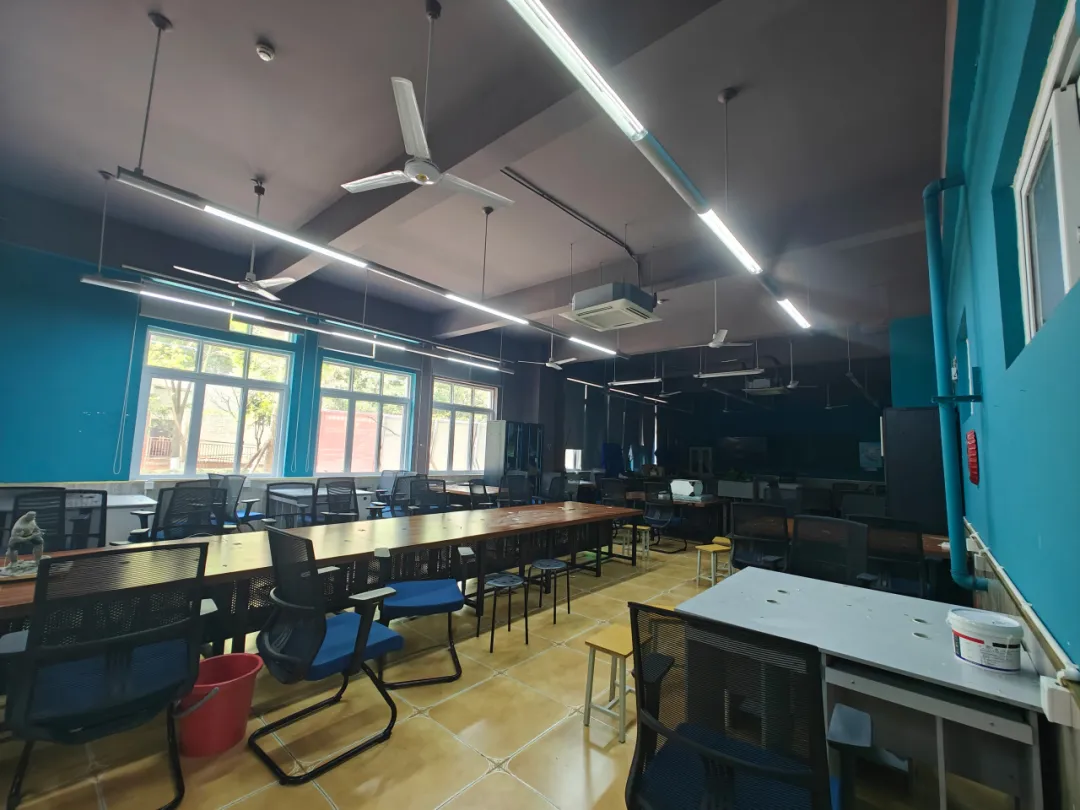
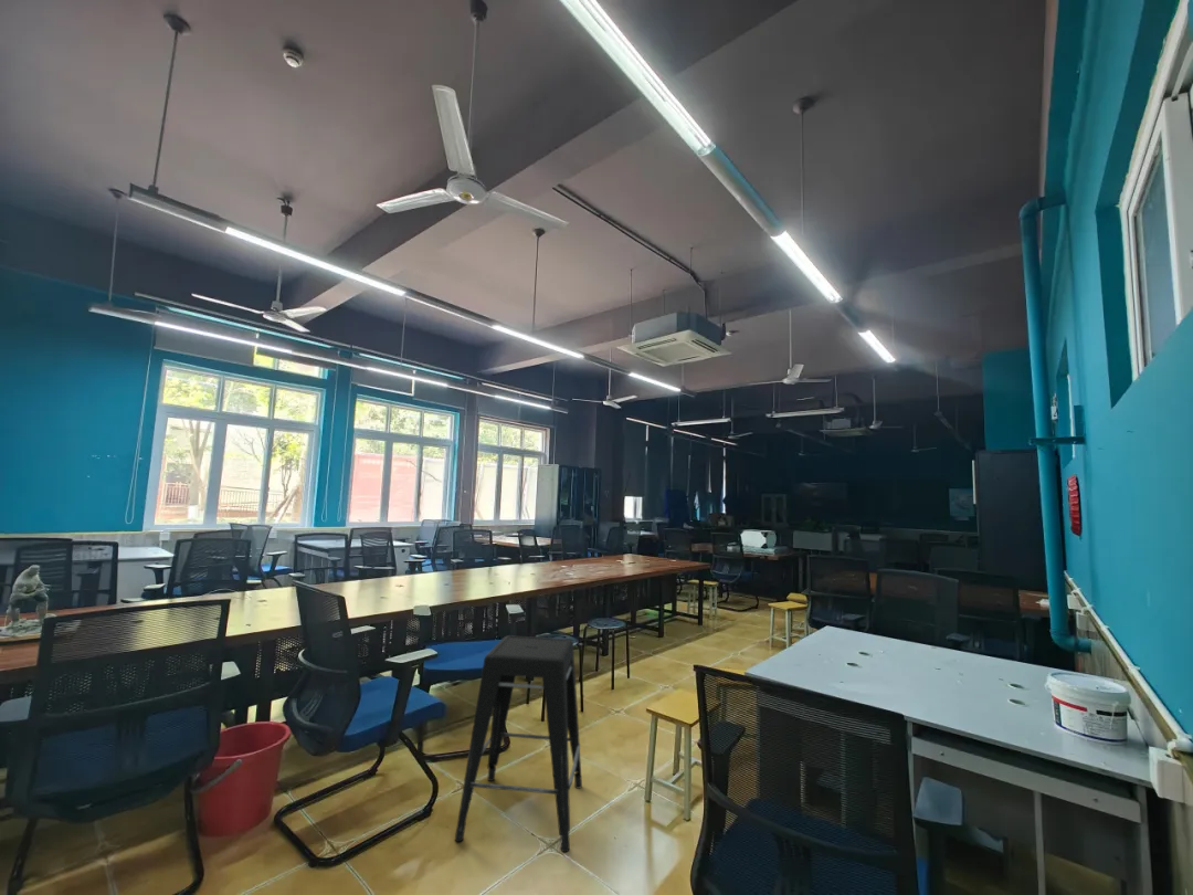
+ stool [454,634,583,853]
